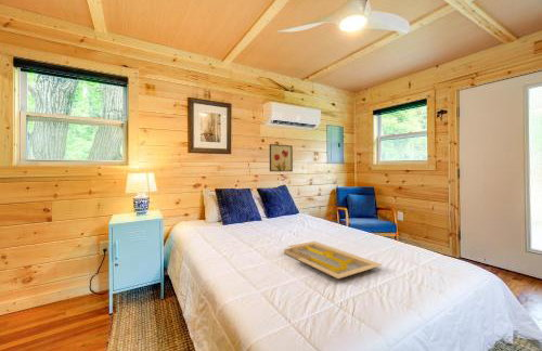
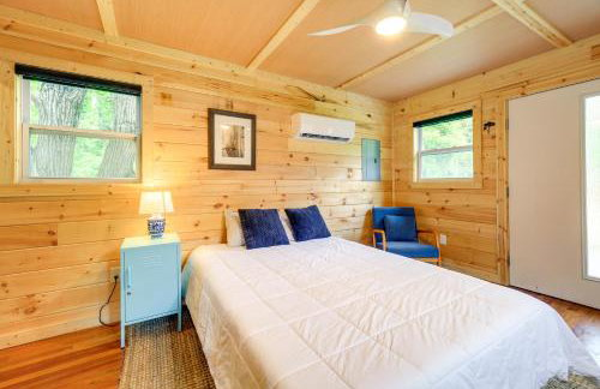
- serving tray [283,240,384,281]
- wall art [269,143,294,172]
